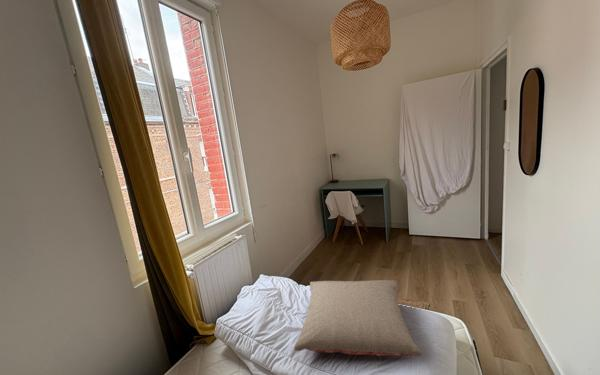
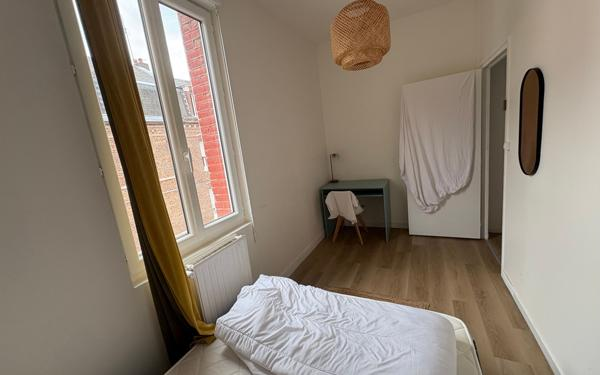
- pillow [293,279,423,357]
